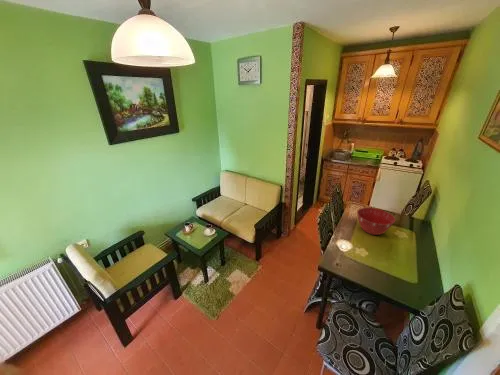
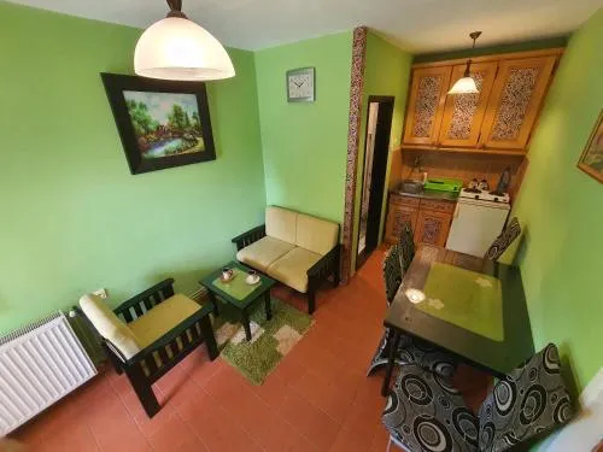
- mixing bowl [356,207,396,236]
